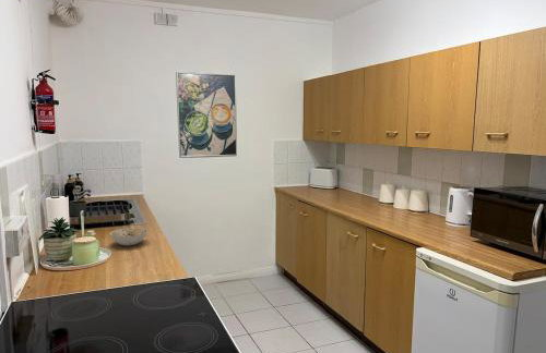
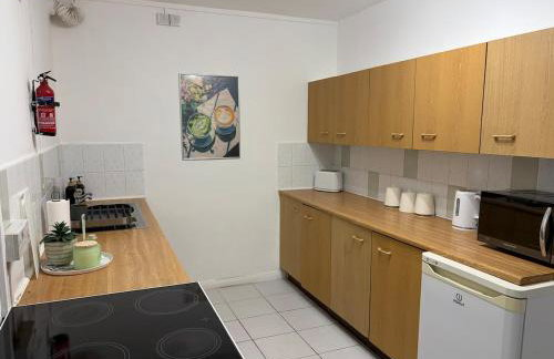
- bowl [108,227,149,246]
